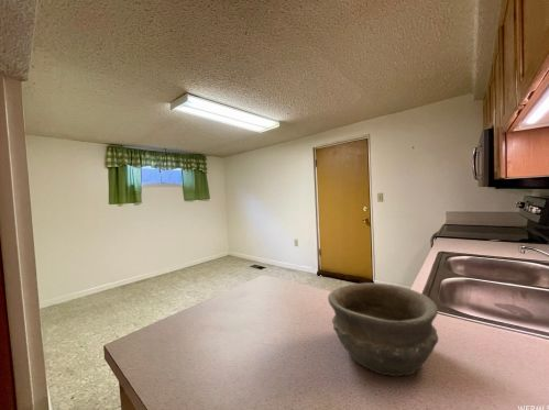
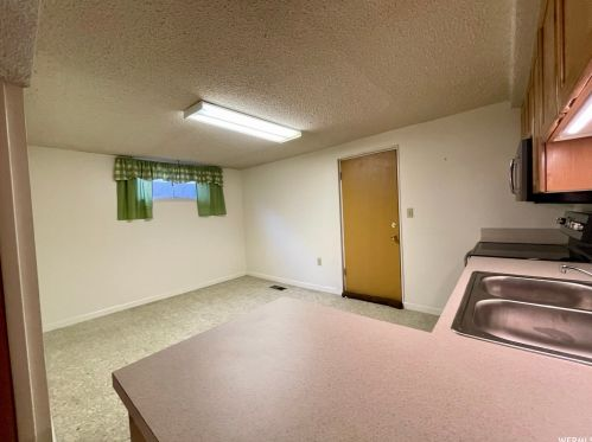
- bowl [327,281,440,377]
